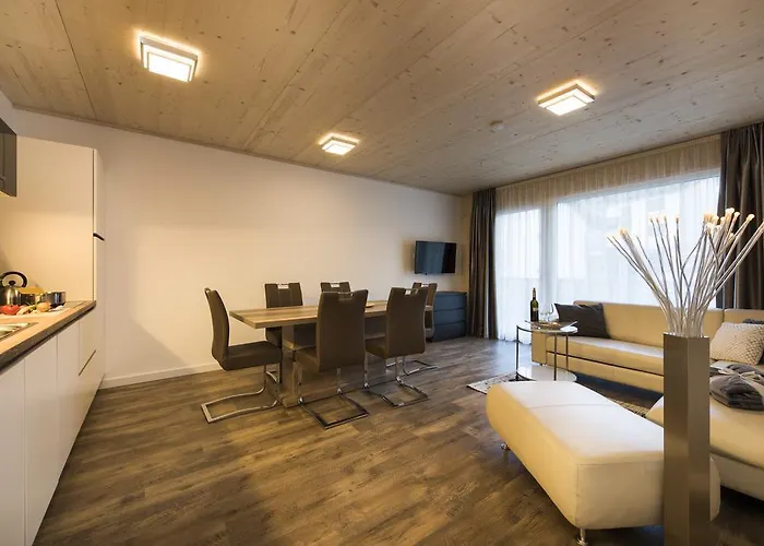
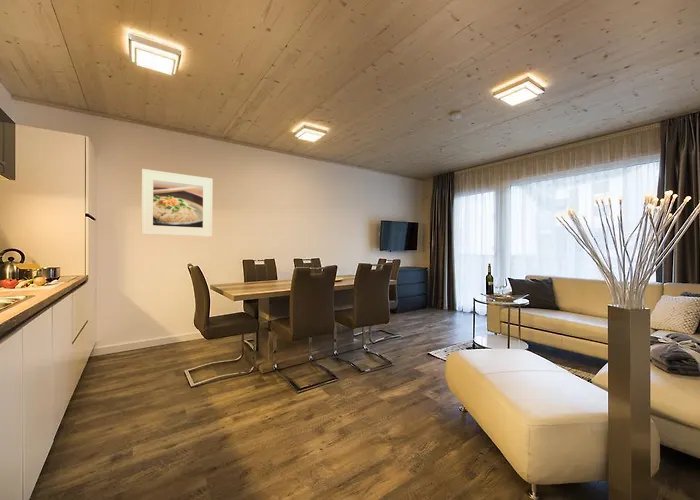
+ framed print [140,168,213,237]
